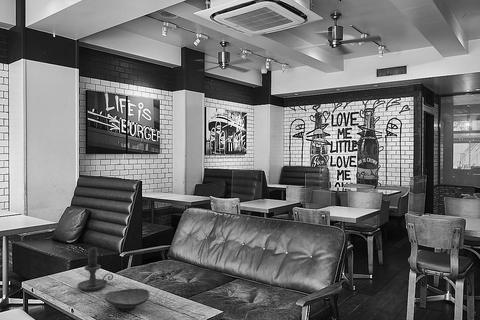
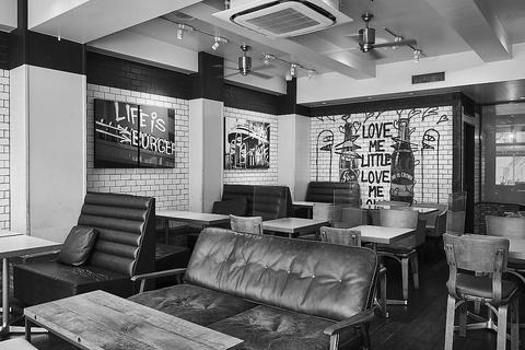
- decorative bowl [104,287,151,312]
- candle holder [76,246,114,292]
